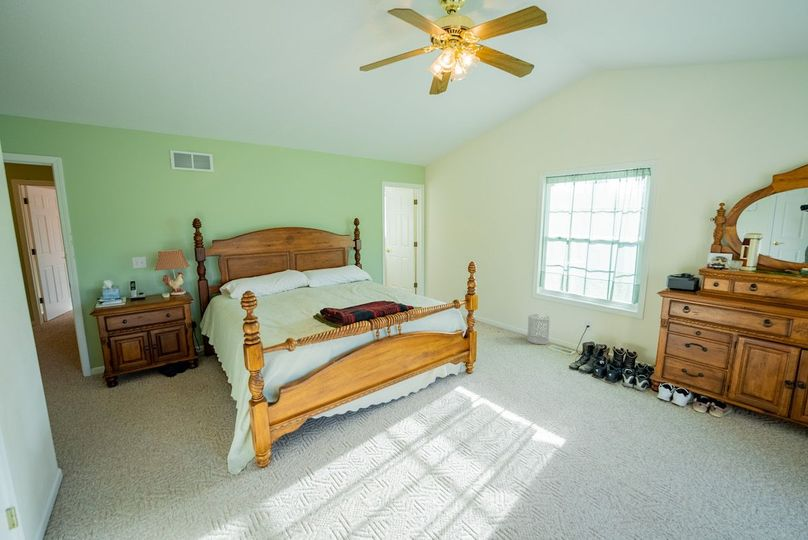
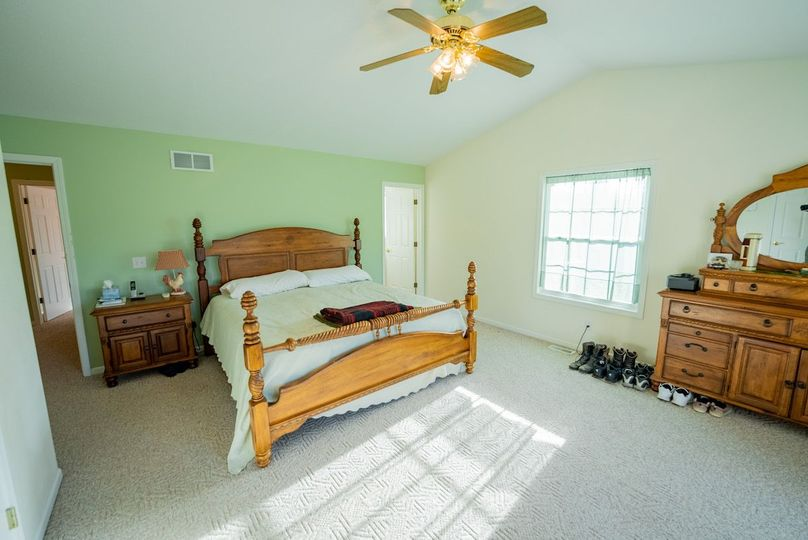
- wastebasket [526,313,551,345]
